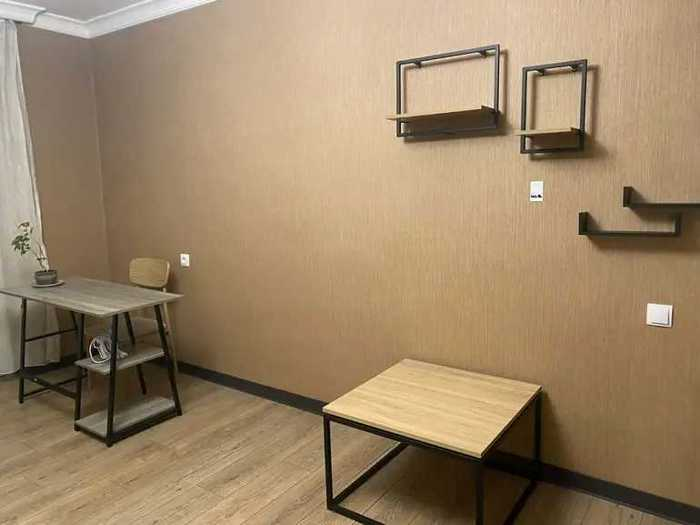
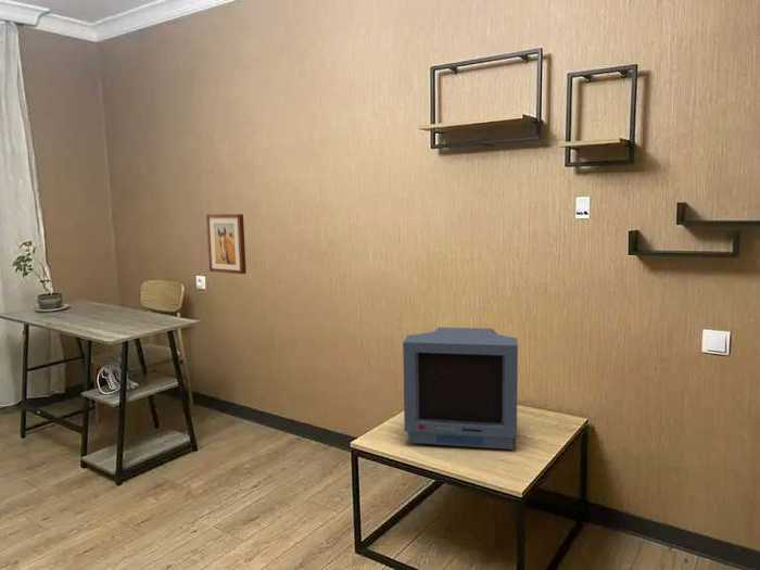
+ monitor [402,327,519,451]
+ wall art [205,213,248,275]
